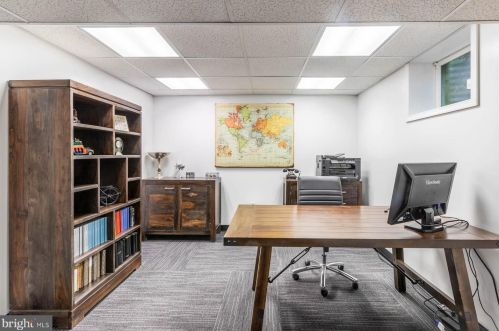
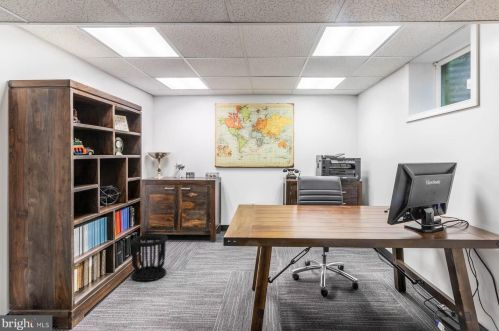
+ wastebasket [130,233,169,282]
